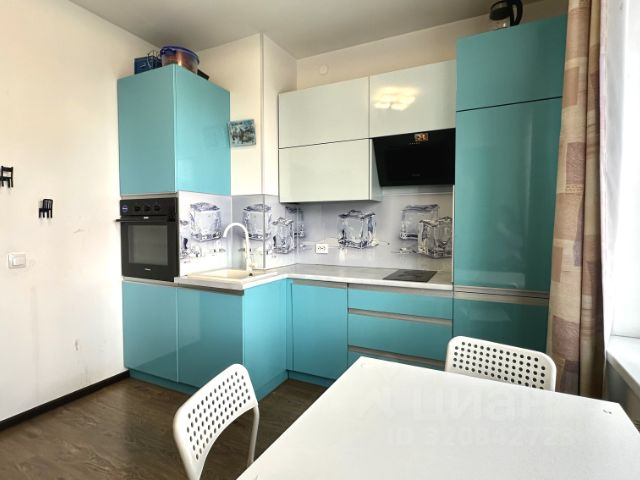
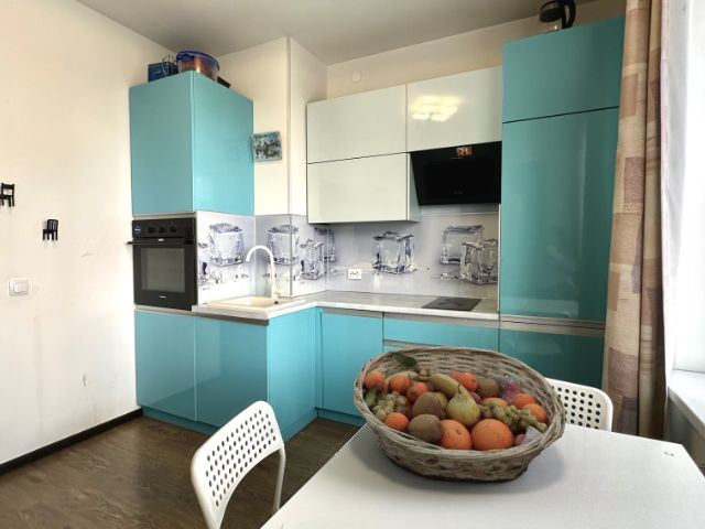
+ fruit basket [351,345,567,483]
